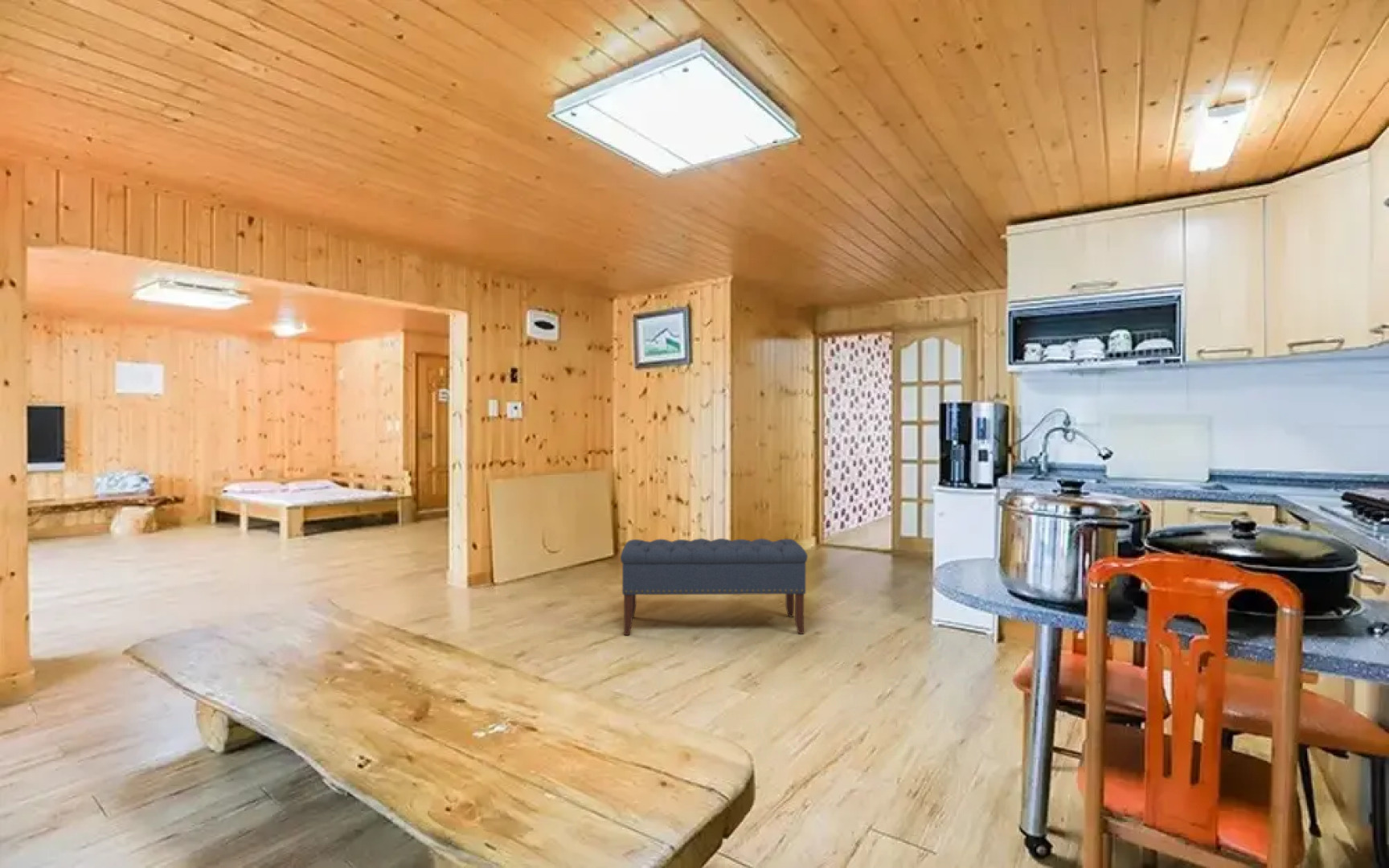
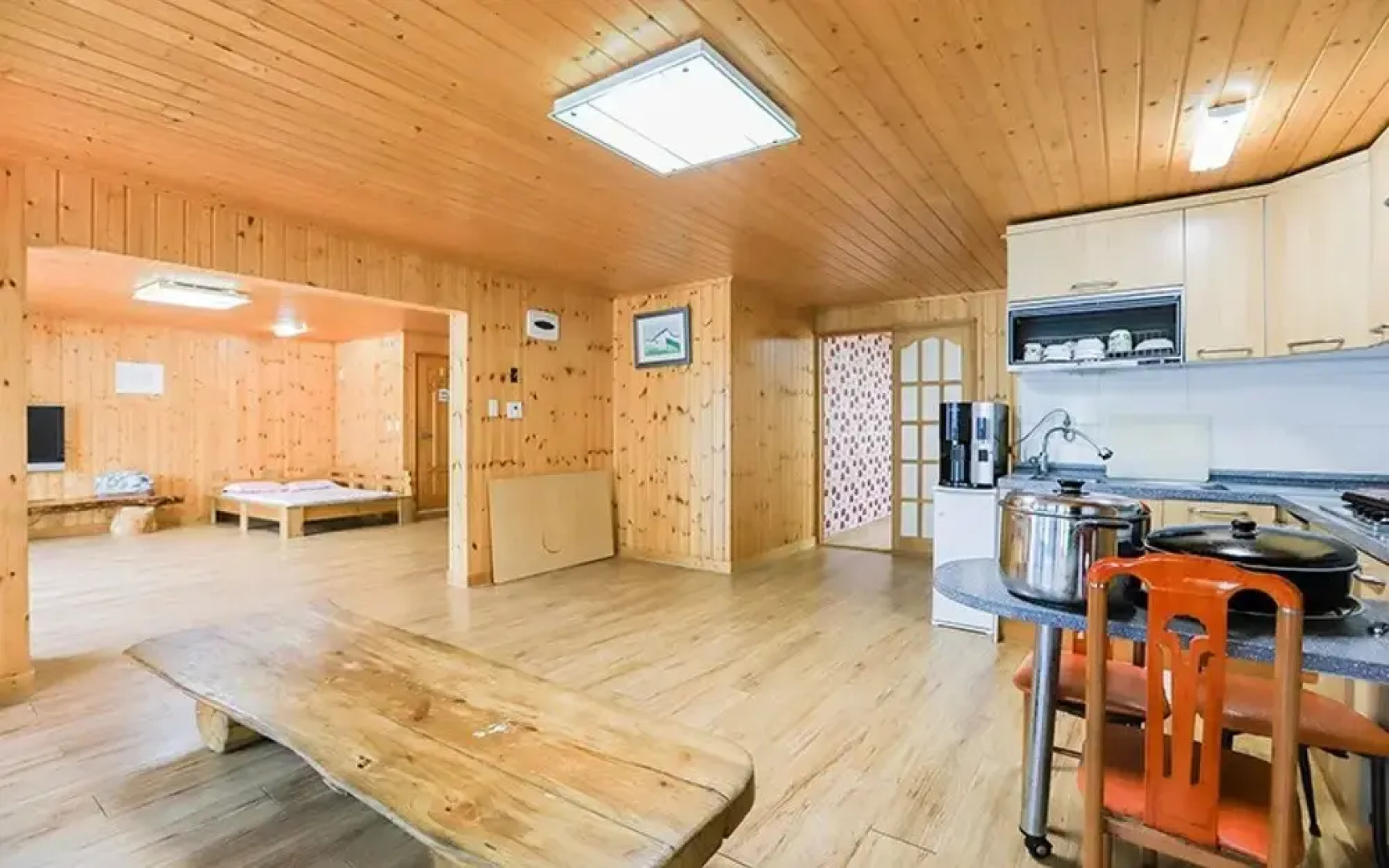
- bench [620,538,809,636]
